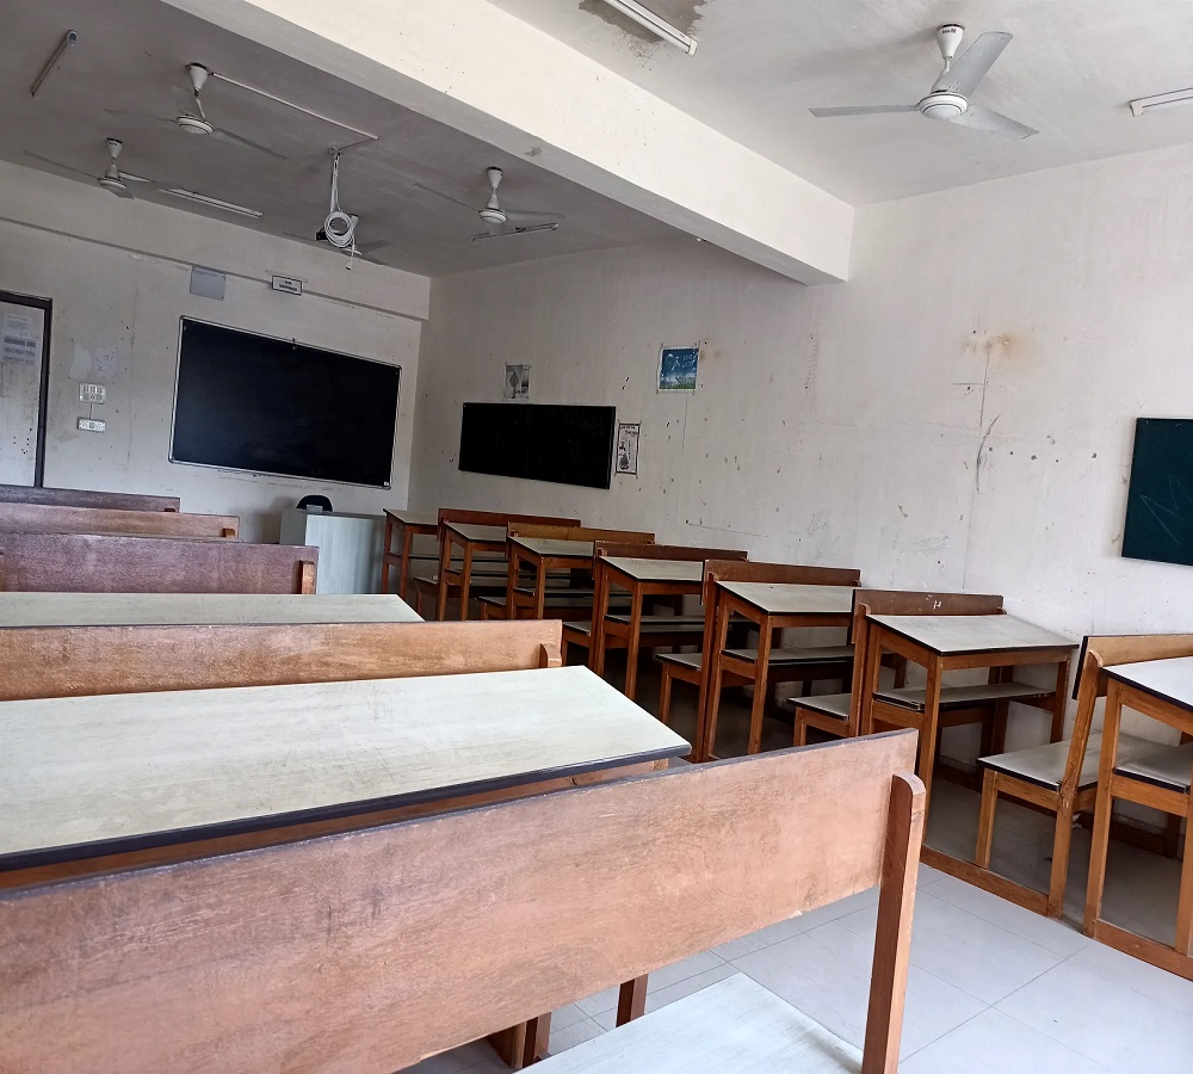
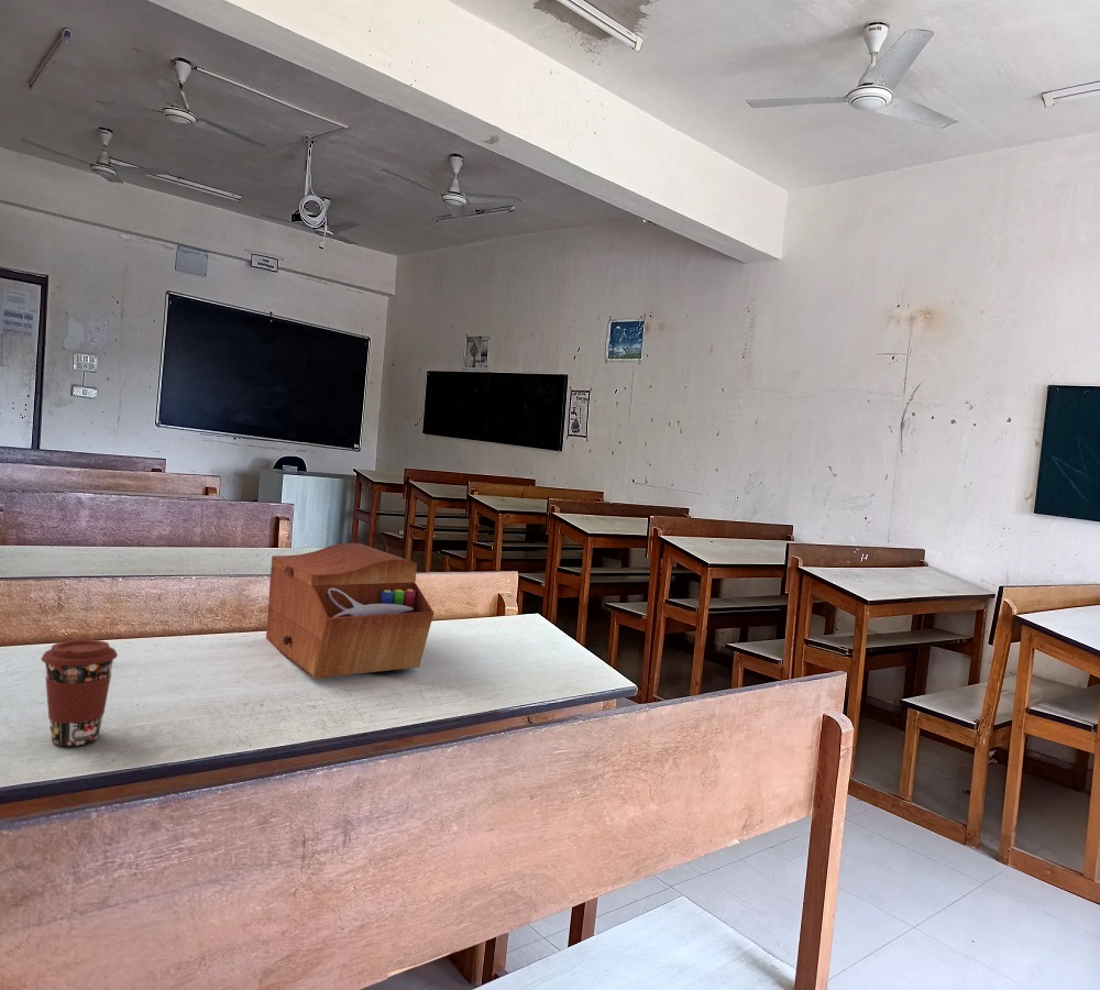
+ sewing box [265,542,435,680]
+ coffee cup [40,638,119,747]
